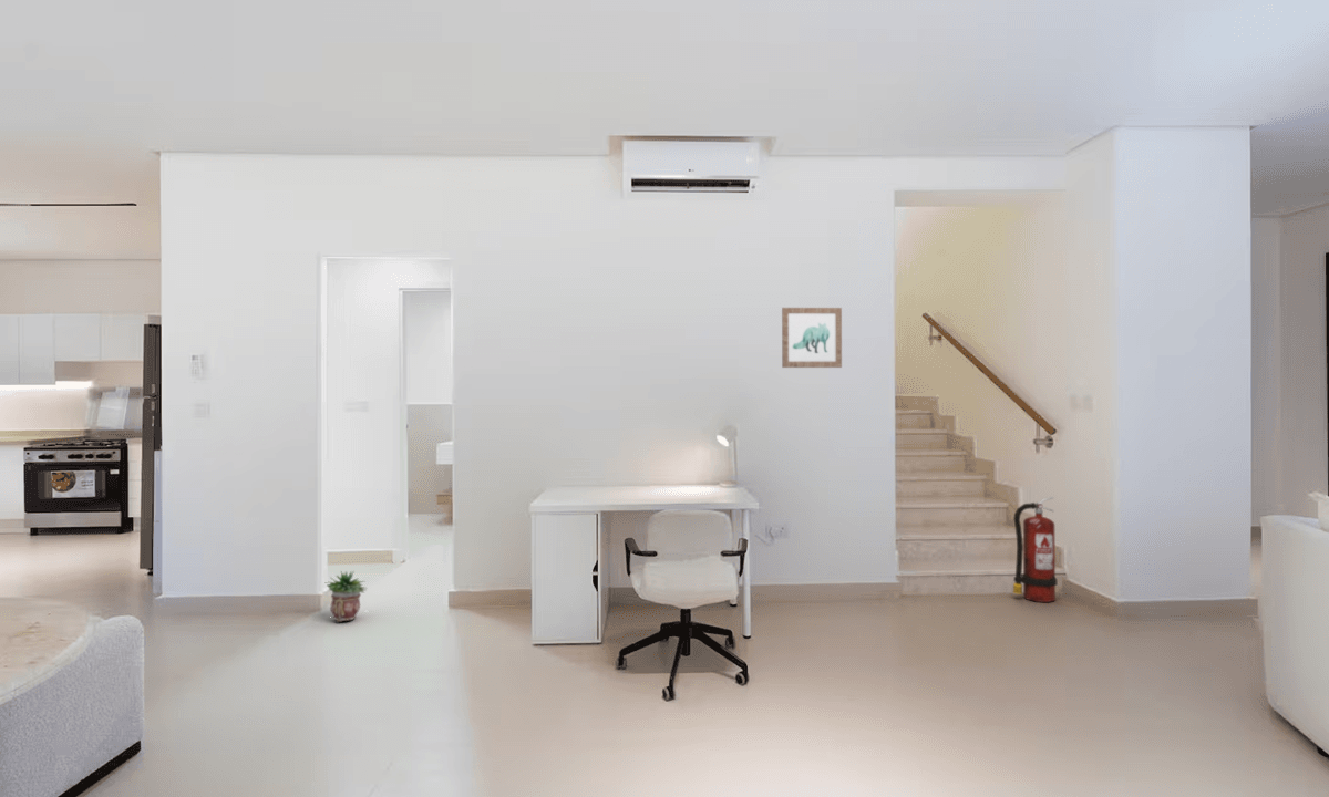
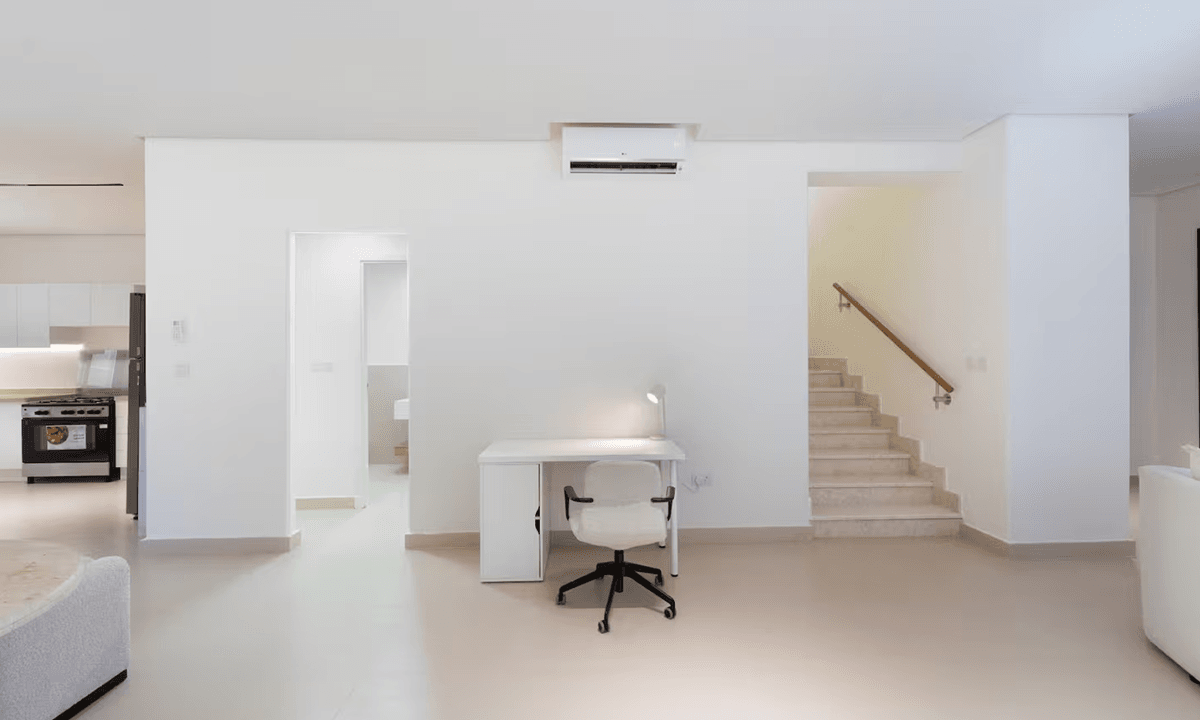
- fire extinguisher [1012,496,1058,603]
- potted plant [326,570,369,623]
- wall art [781,307,843,369]
